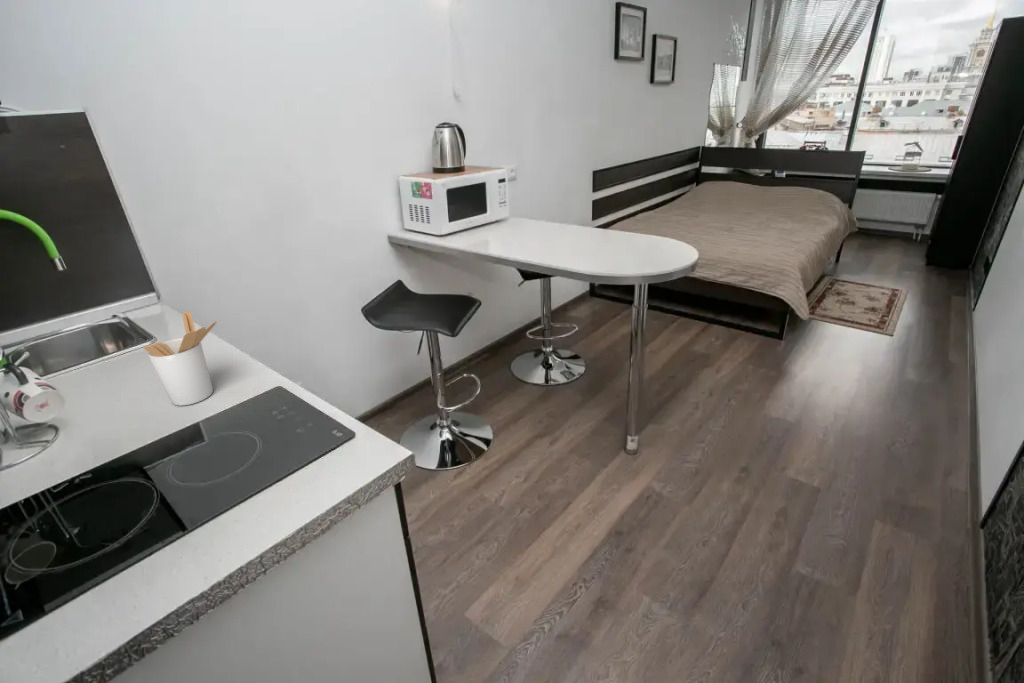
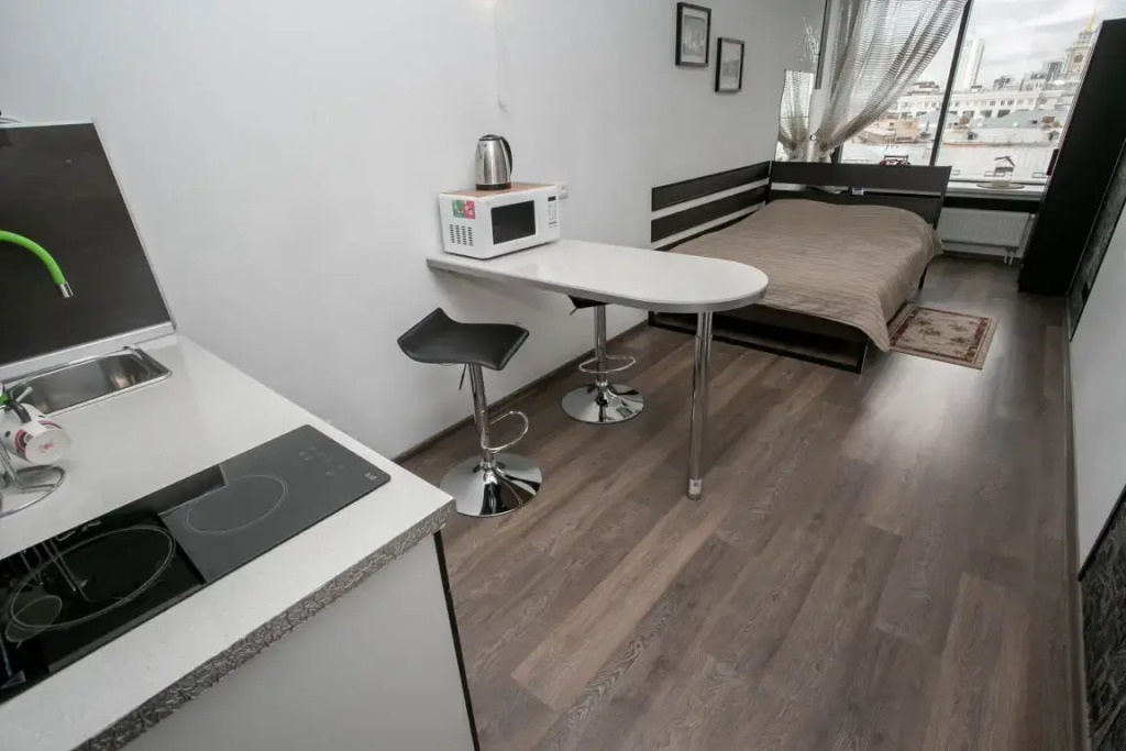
- utensil holder [142,310,218,407]
